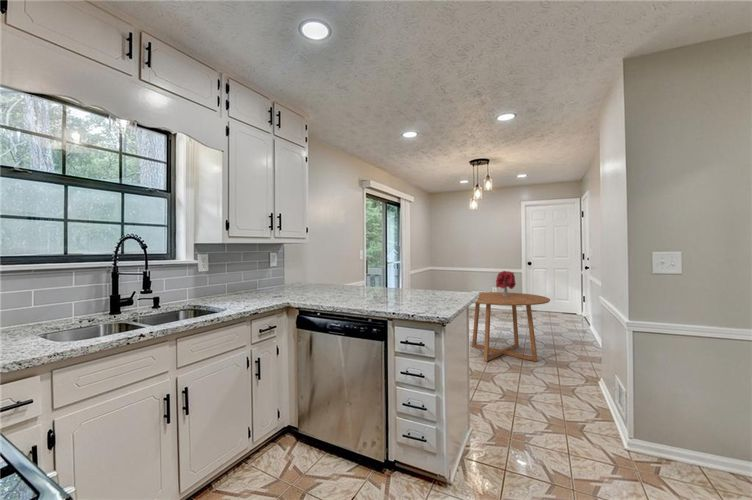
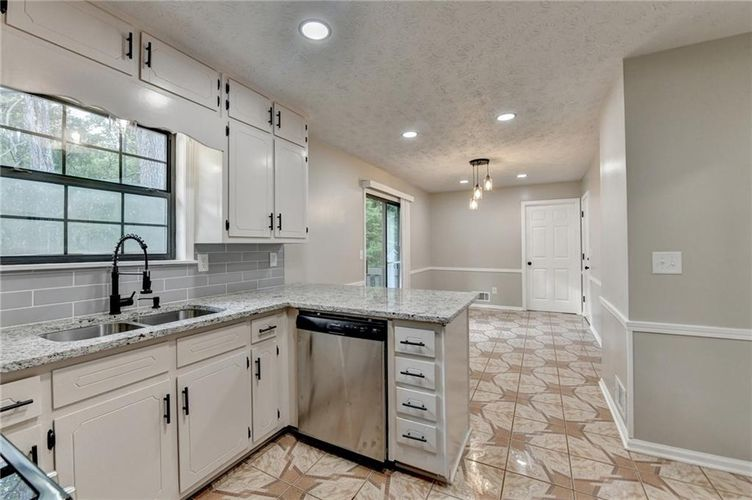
- bouquet [495,270,517,296]
- dining table [471,291,551,362]
